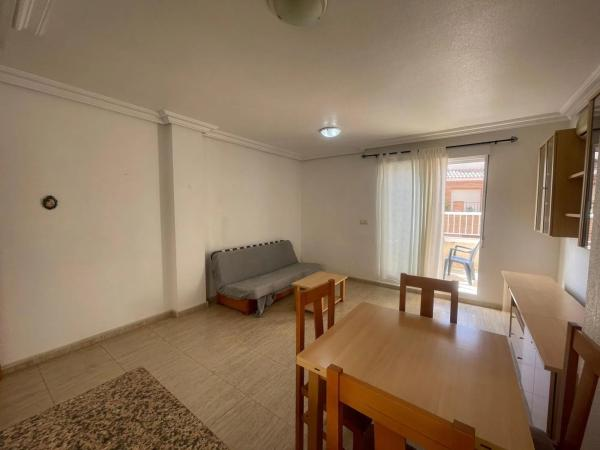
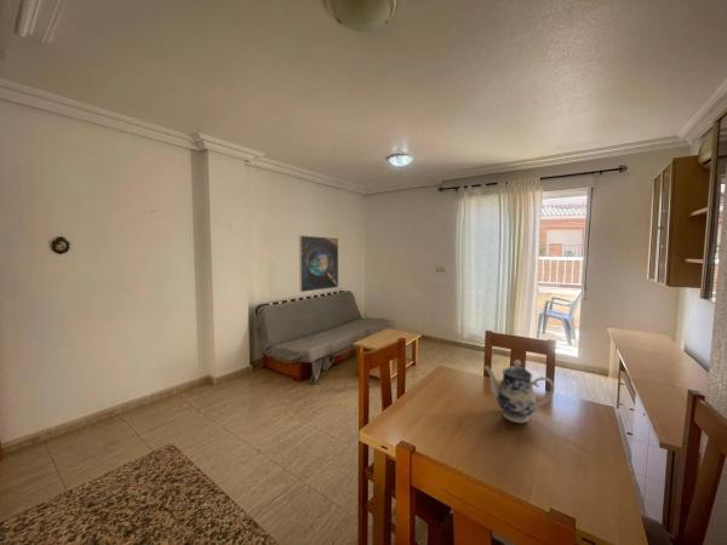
+ teapot [482,358,555,424]
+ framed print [298,234,339,293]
